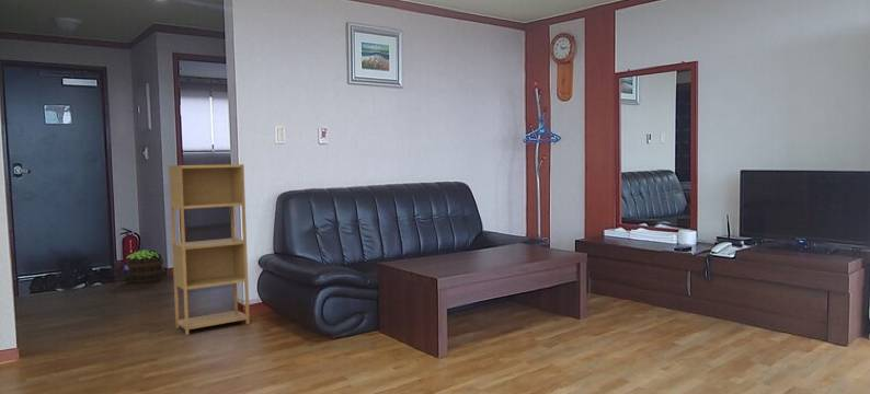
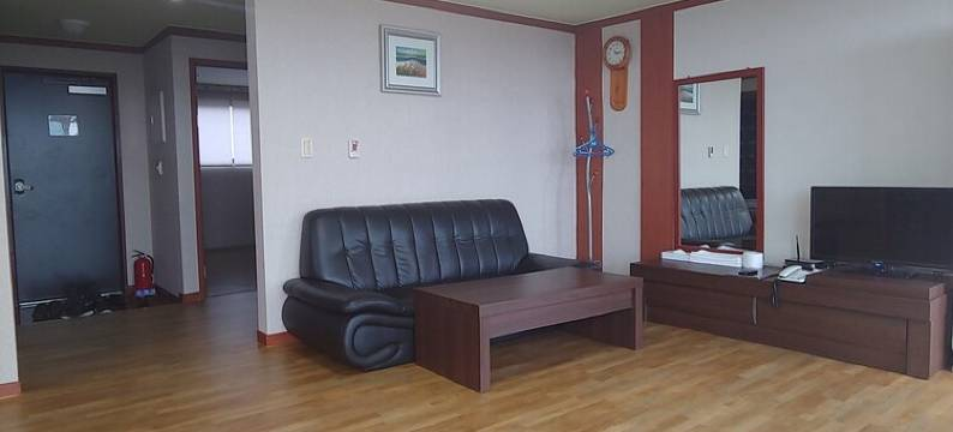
- potted plant [125,248,165,285]
- shelving unit [168,163,251,336]
